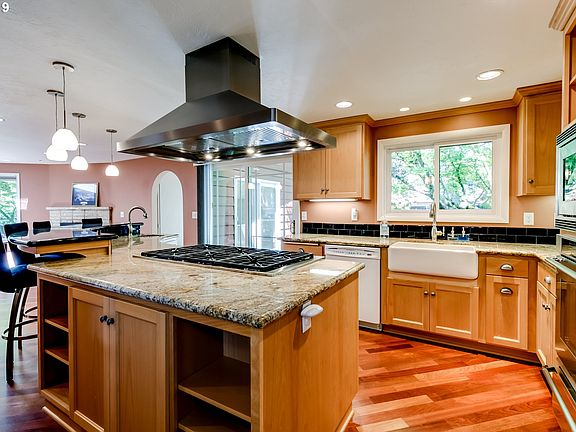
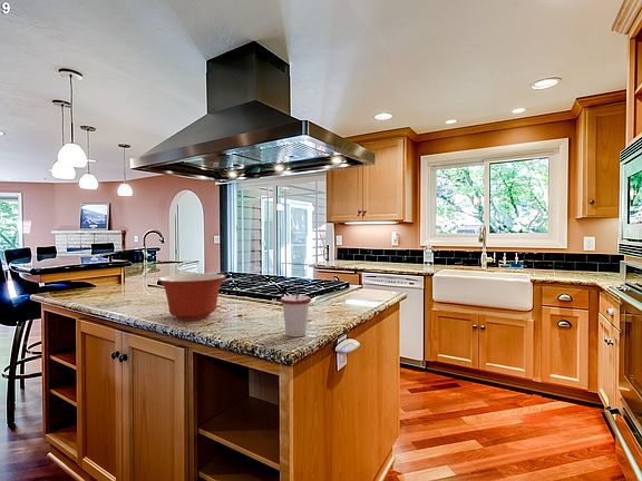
+ cup [280,287,312,337]
+ mixing bowl [157,273,226,322]
